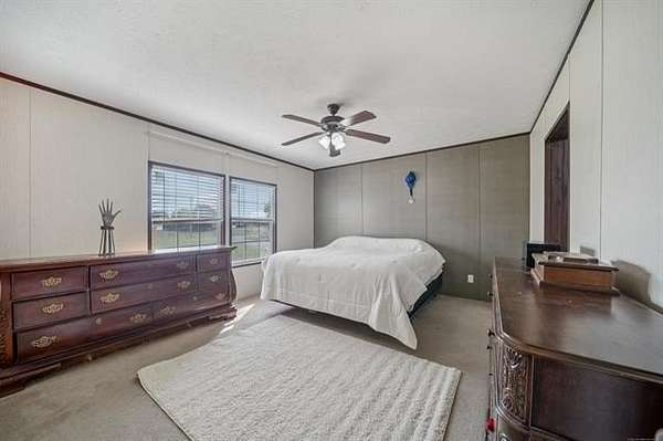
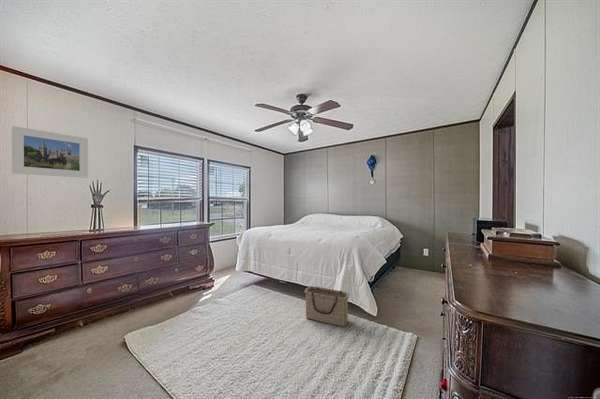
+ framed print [11,125,89,179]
+ basket [304,285,350,328]
